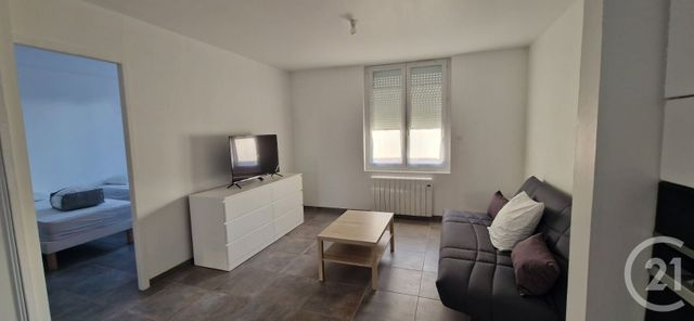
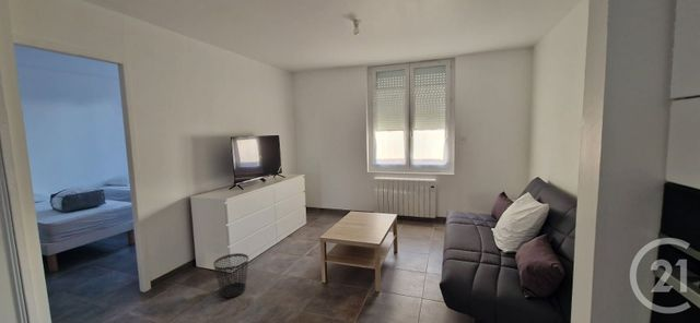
+ wastebasket [212,252,249,299]
